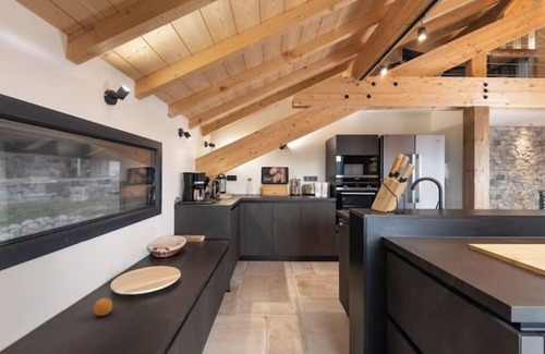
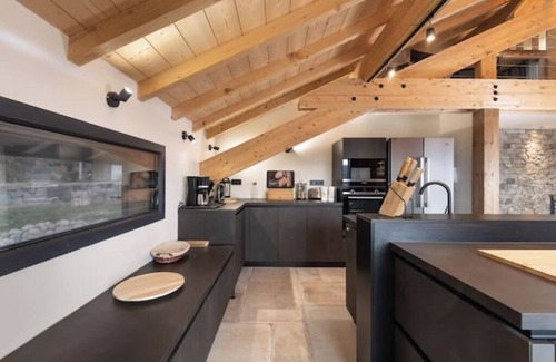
- fruit [93,297,113,317]
